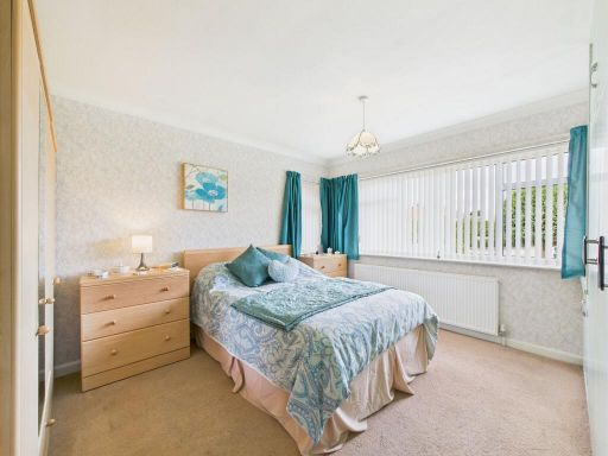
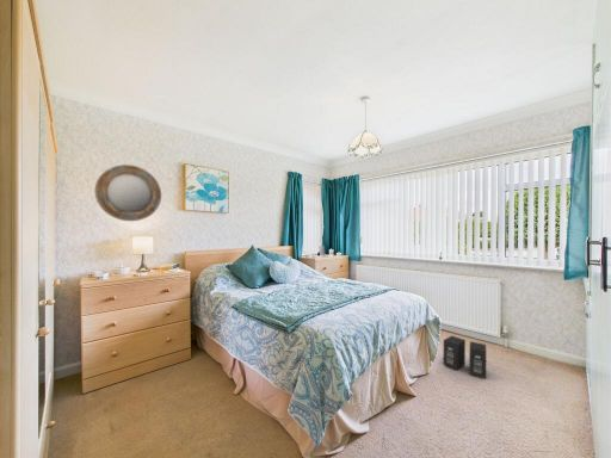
+ speaker [442,334,487,380]
+ home mirror [93,163,162,222]
